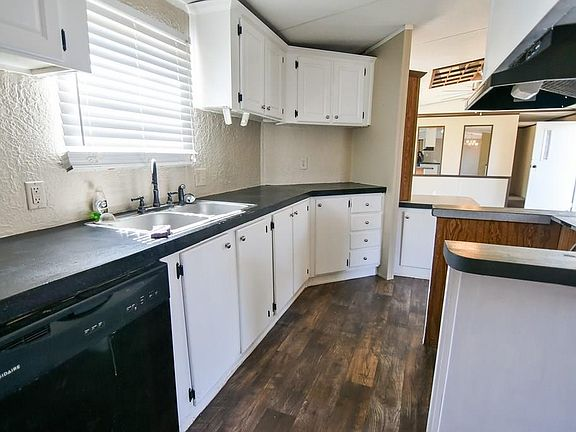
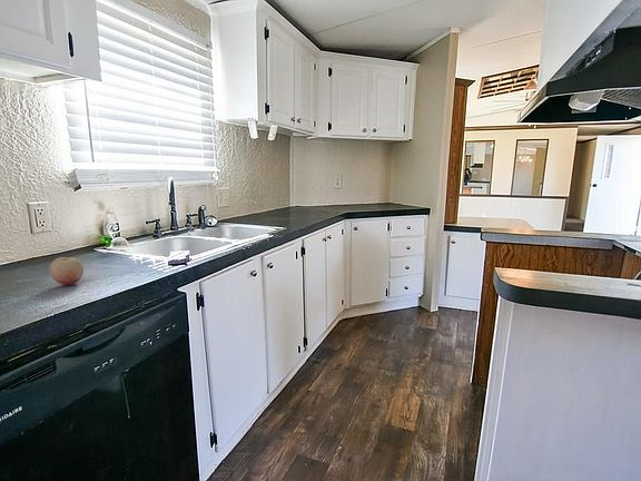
+ fruit [48,256,85,286]
